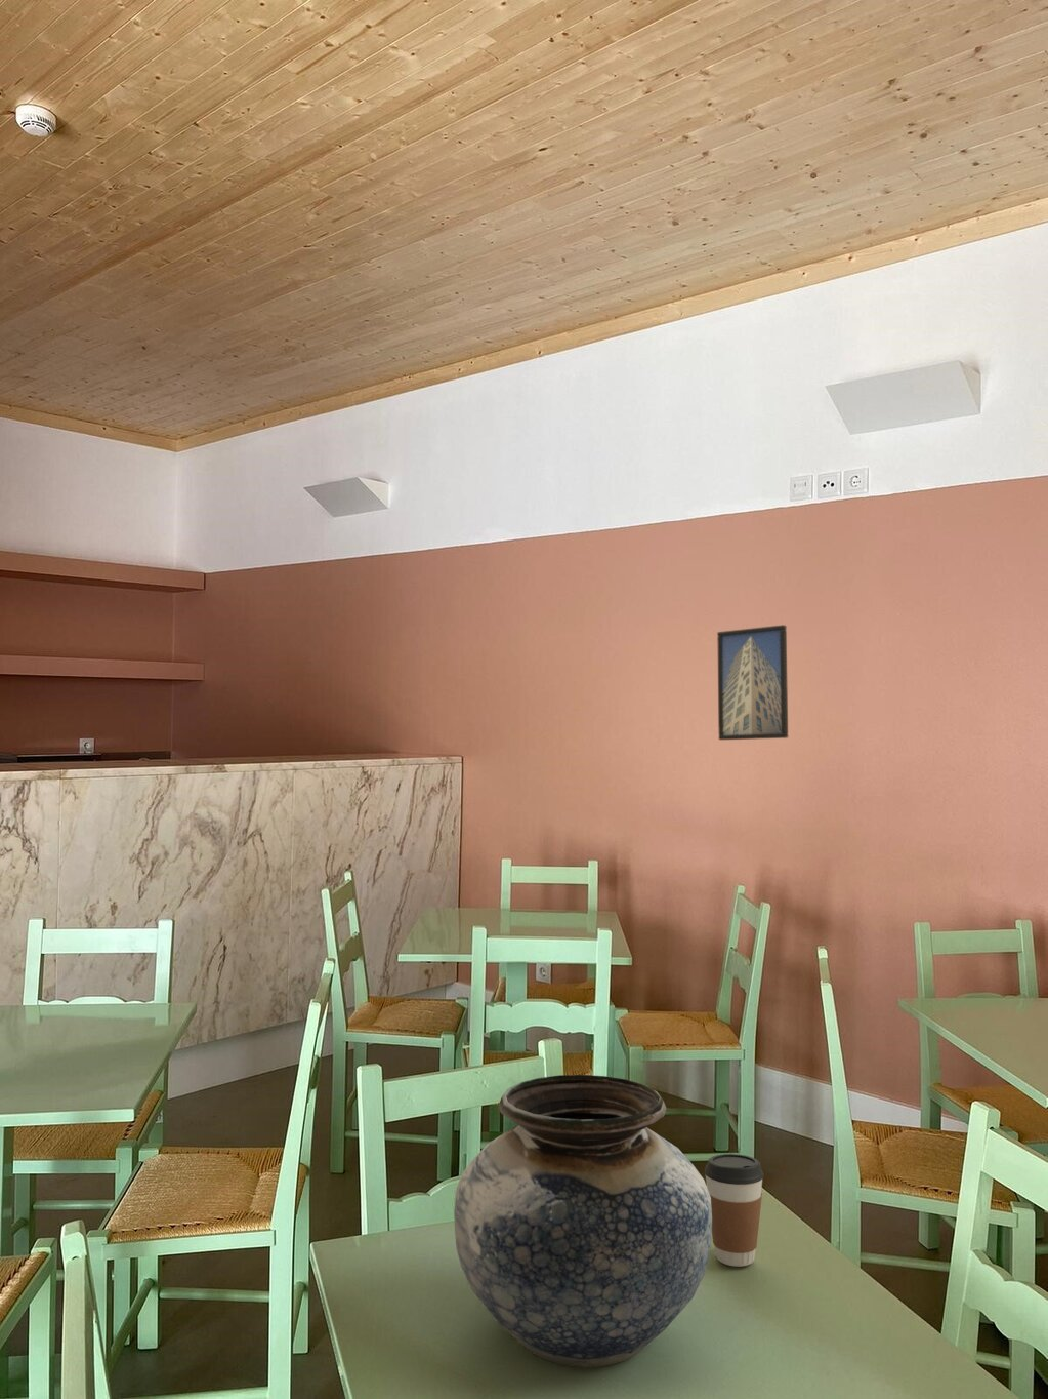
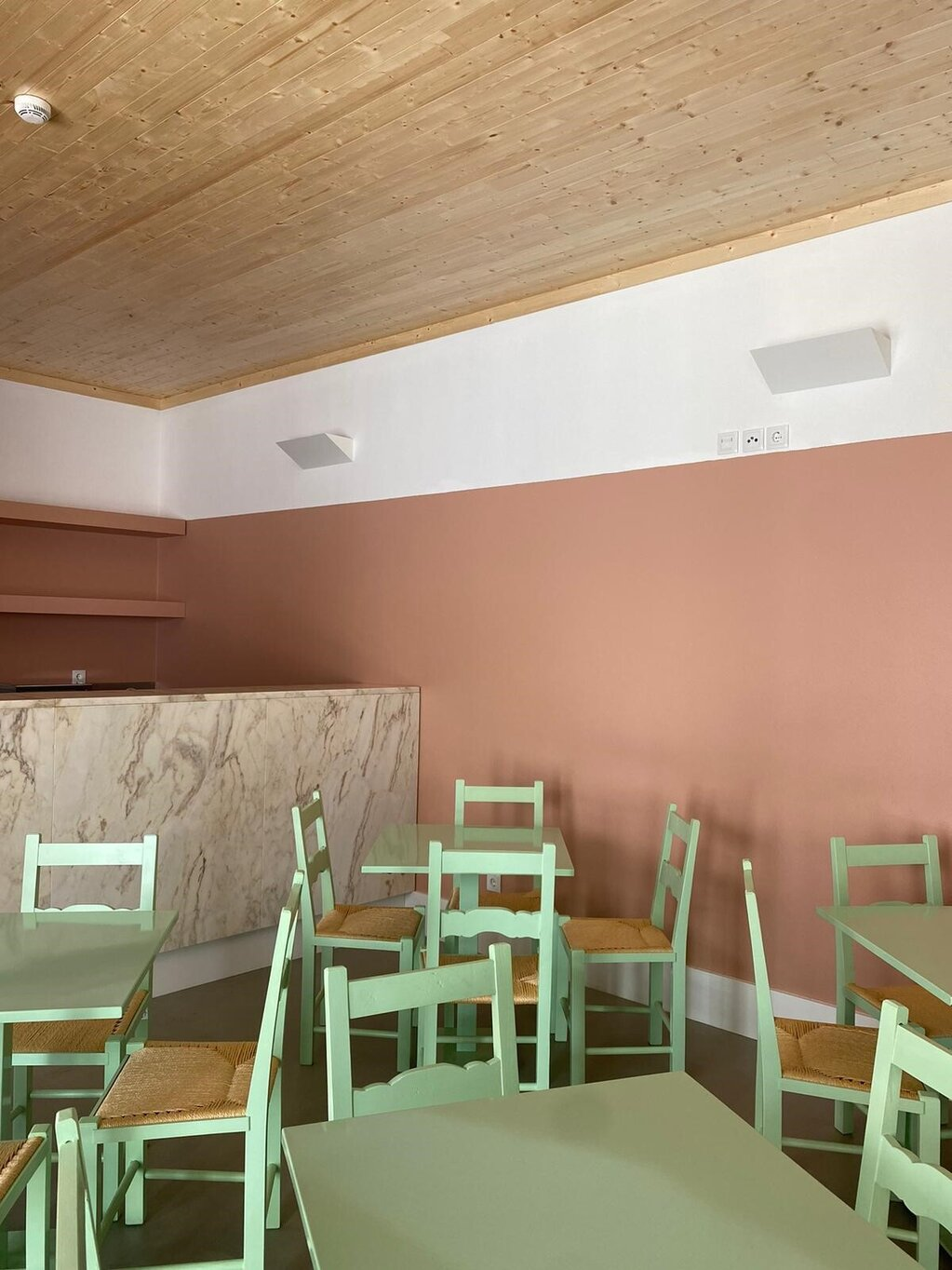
- coffee cup [703,1153,765,1268]
- vase [452,1074,712,1368]
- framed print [716,623,789,740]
